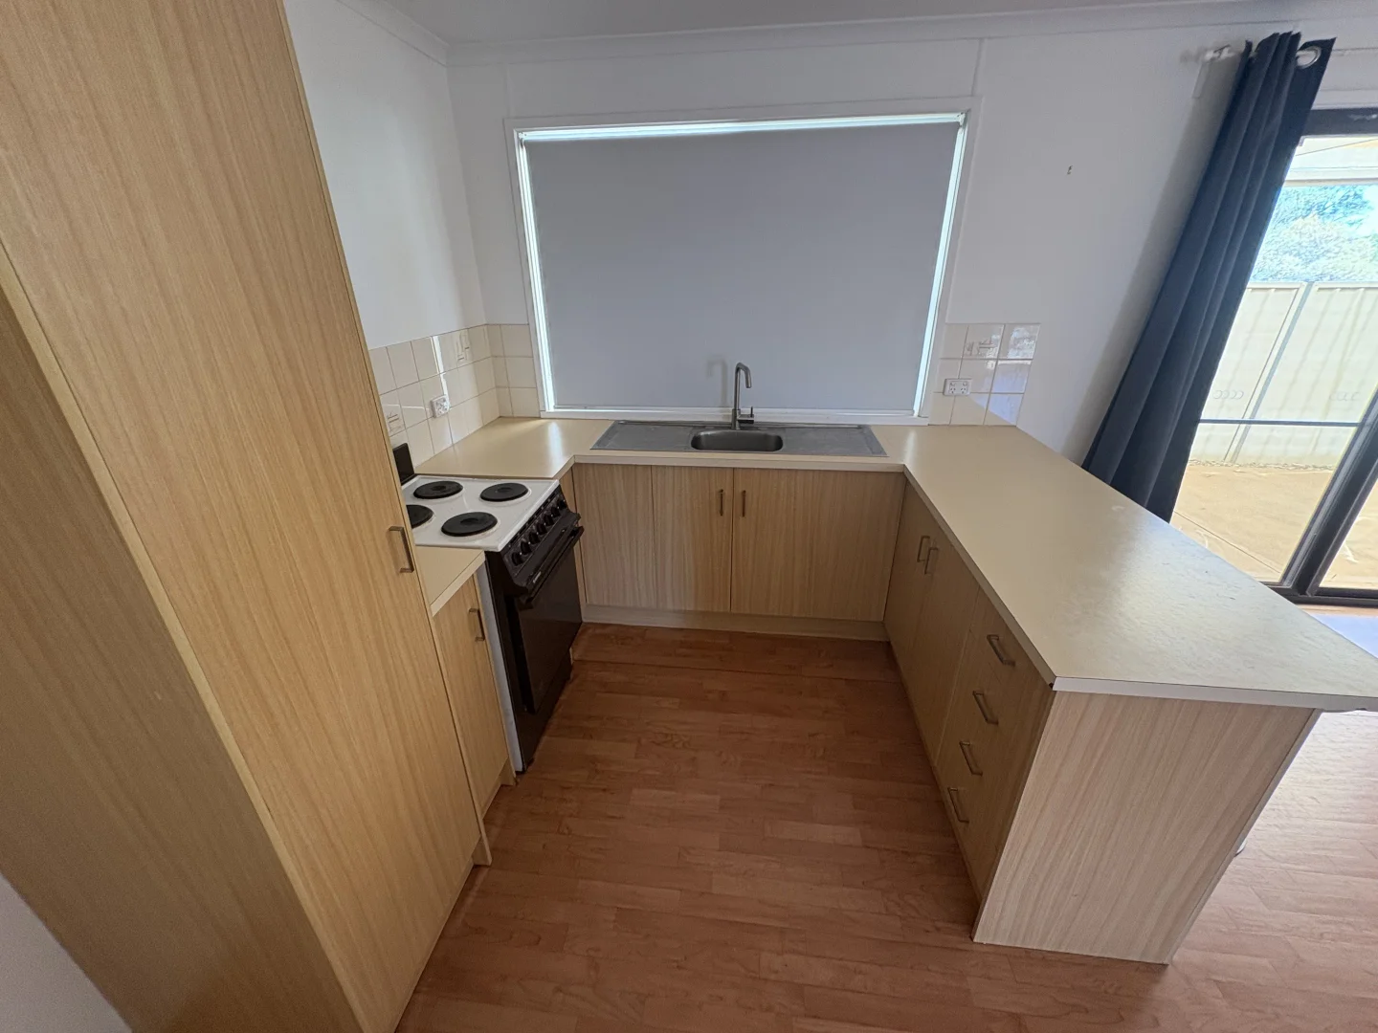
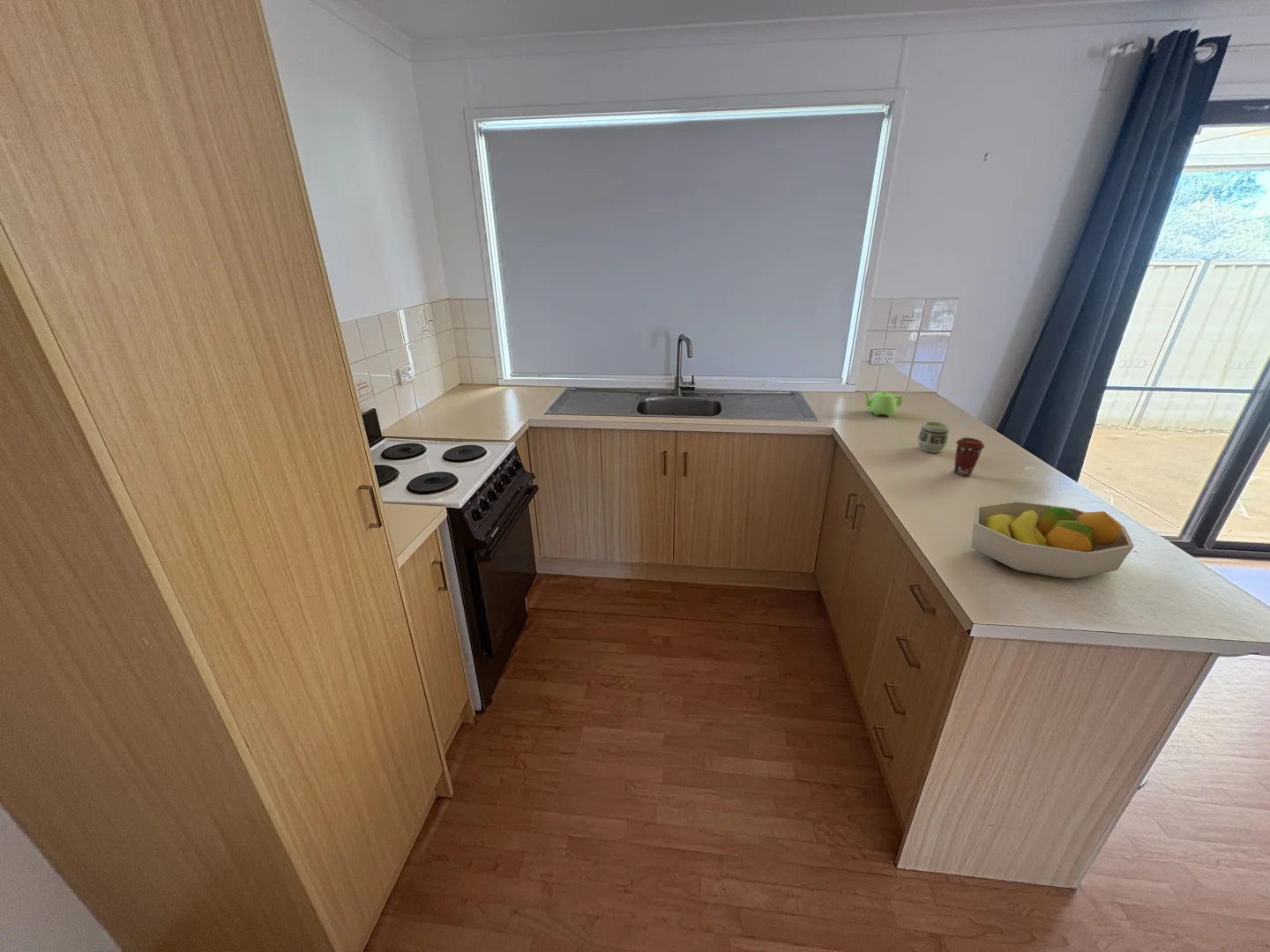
+ cup [916,420,950,454]
+ coffee cup [953,436,985,477]
+ fruit bowl [971,500,1135,579]
+ teapot [862,390,903,417]
